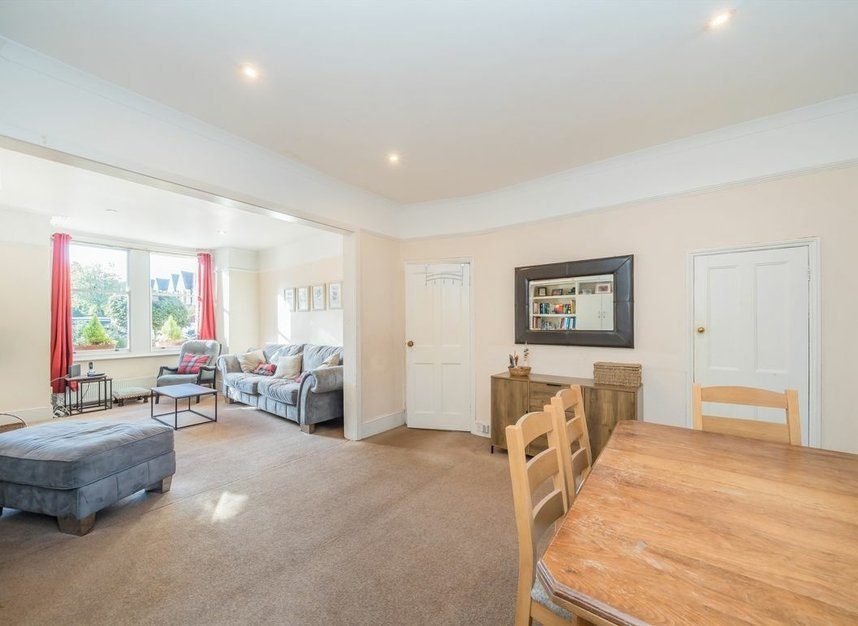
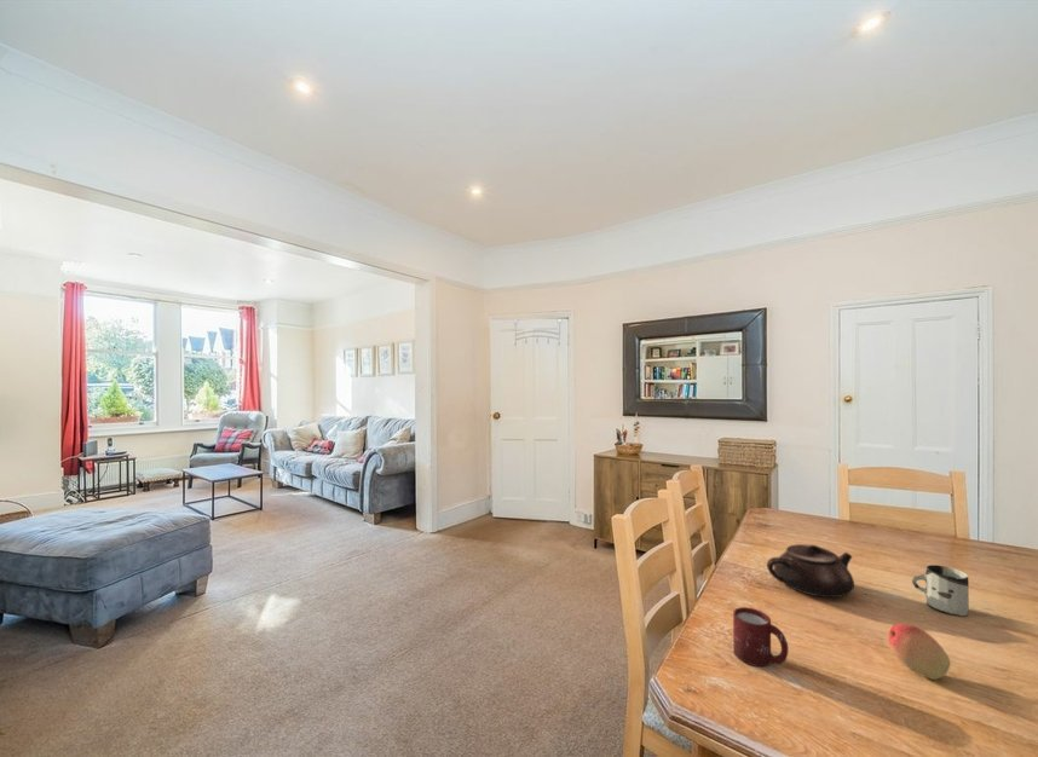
+ fruit [887,623,951,681]
+ cup [732,606,790,668]
+ teapot [766,543,855,599]
+ cup [911,564,970,617]
